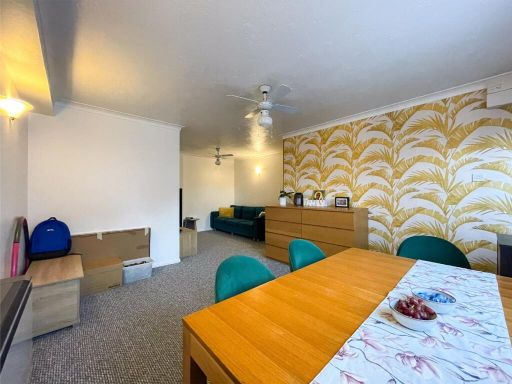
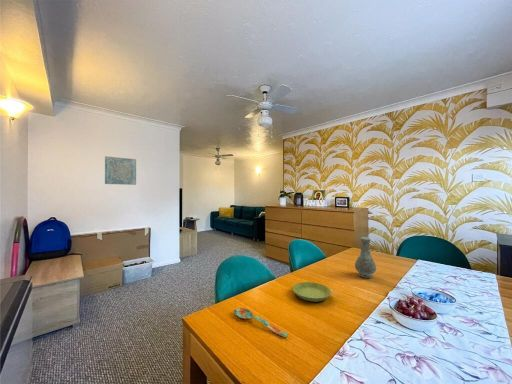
+ vase [354,234,377,279]
+ saucer [292,281,332,303]
+ wall art [104,155,137,186]
+ spoon [233,307,288,338]
